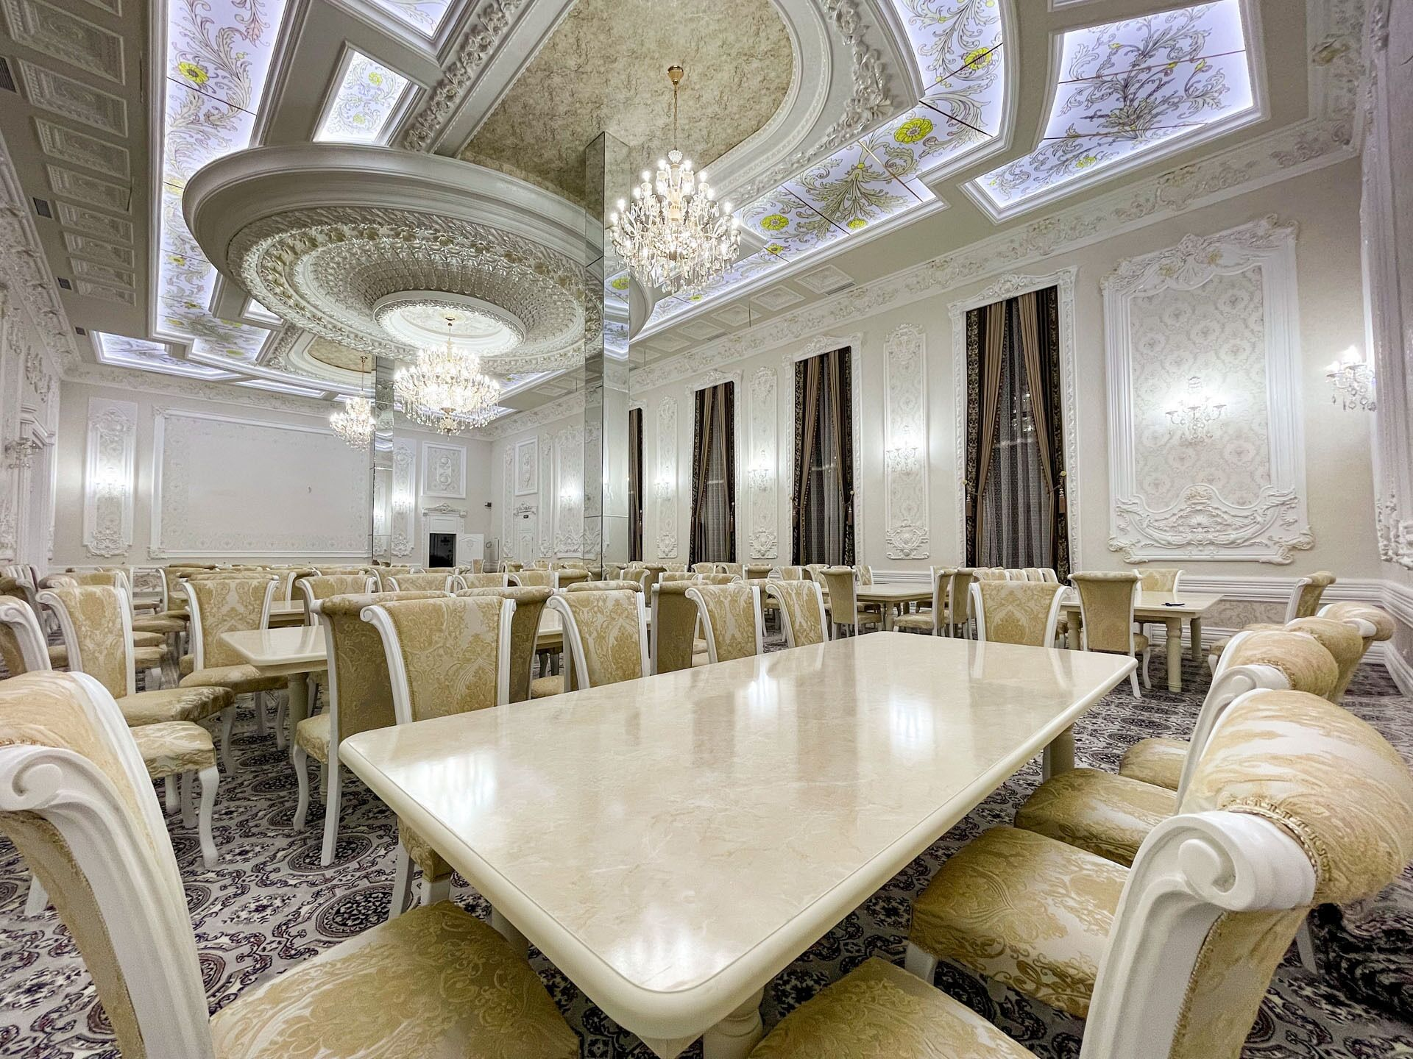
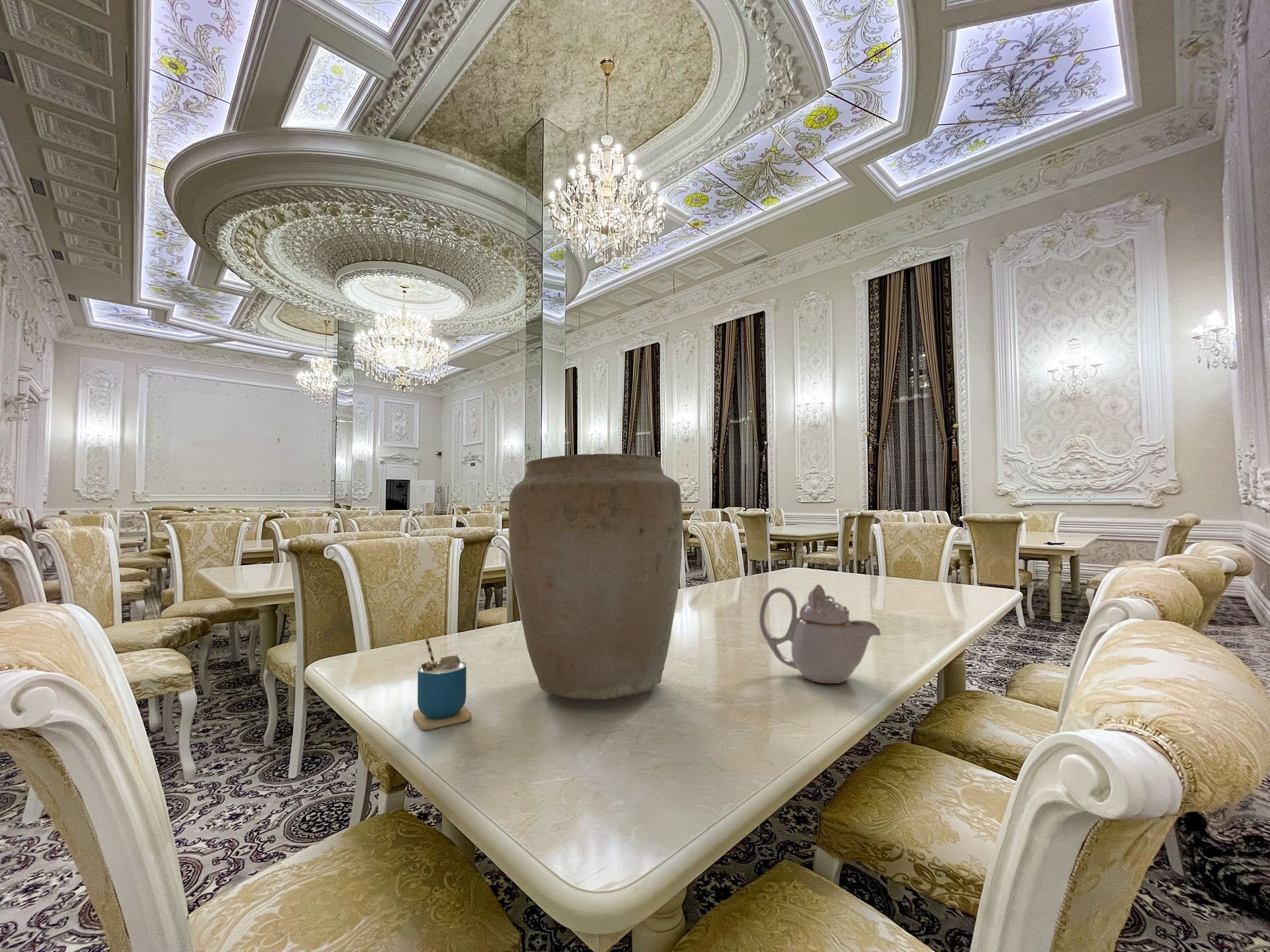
+ cup [413,637,472,730]
+ vase [508,453,683,700]
+ teapot [759,584,881,684]
